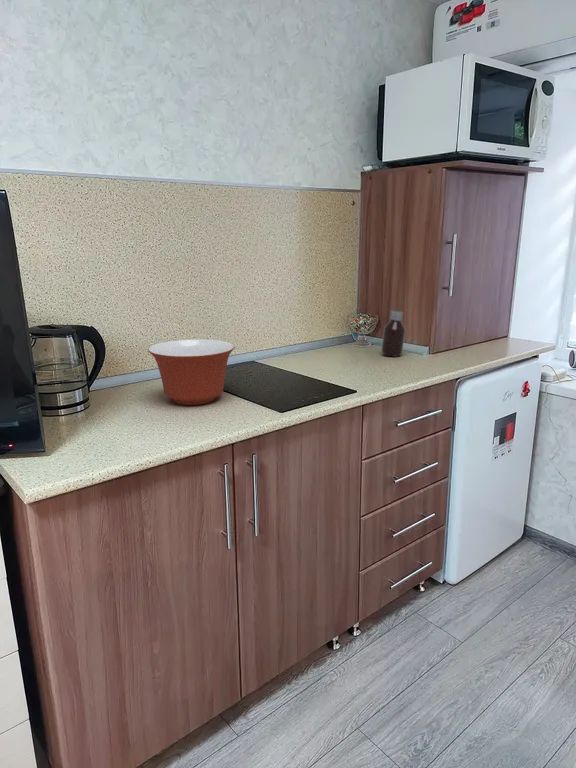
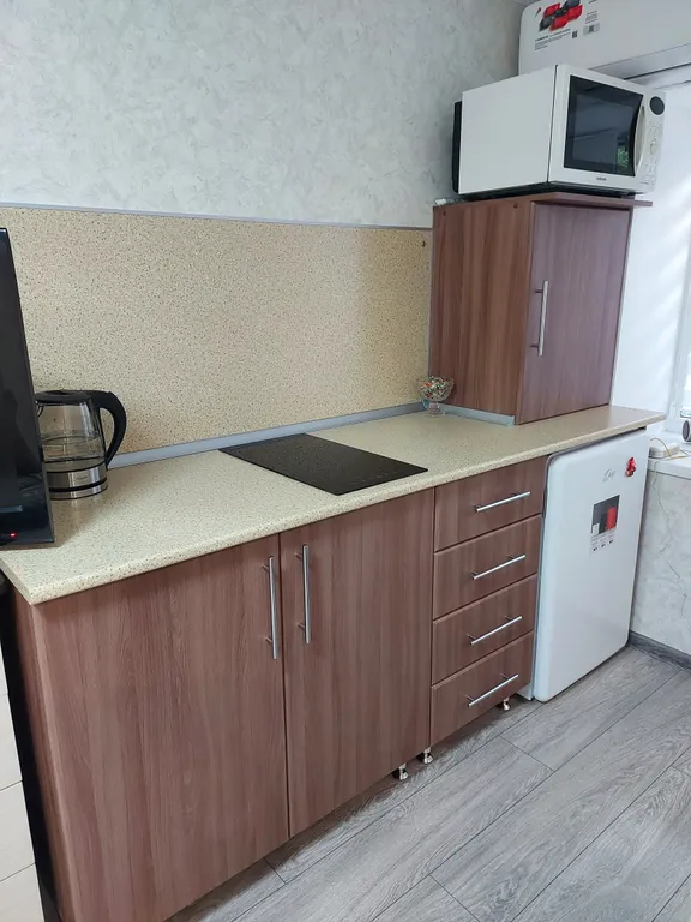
- mixing bowl [147,338,235,406]
- bottle [380,309,406,357]
